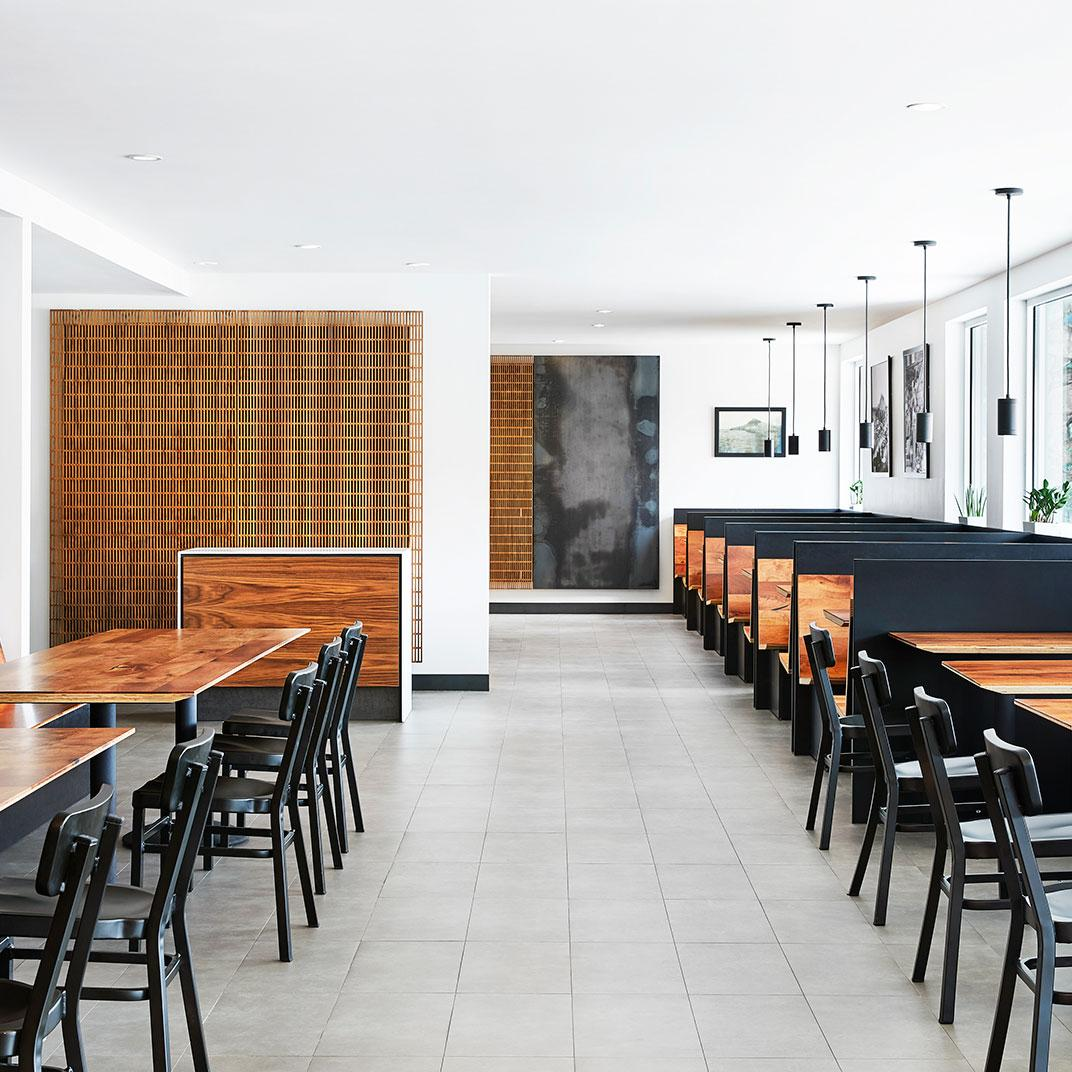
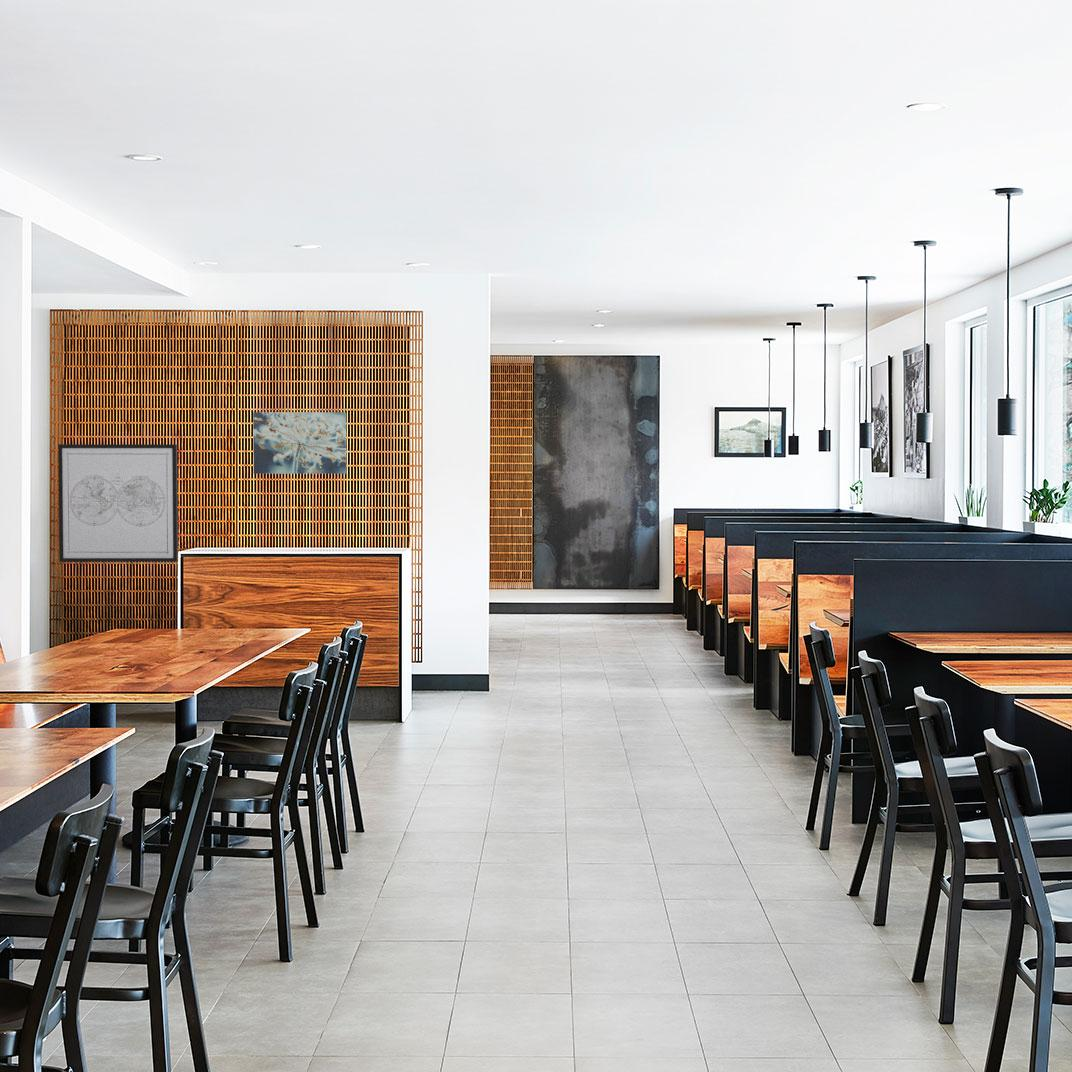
+ wall art [57,443,179,563]
+ wall art [252,411,347,475]
